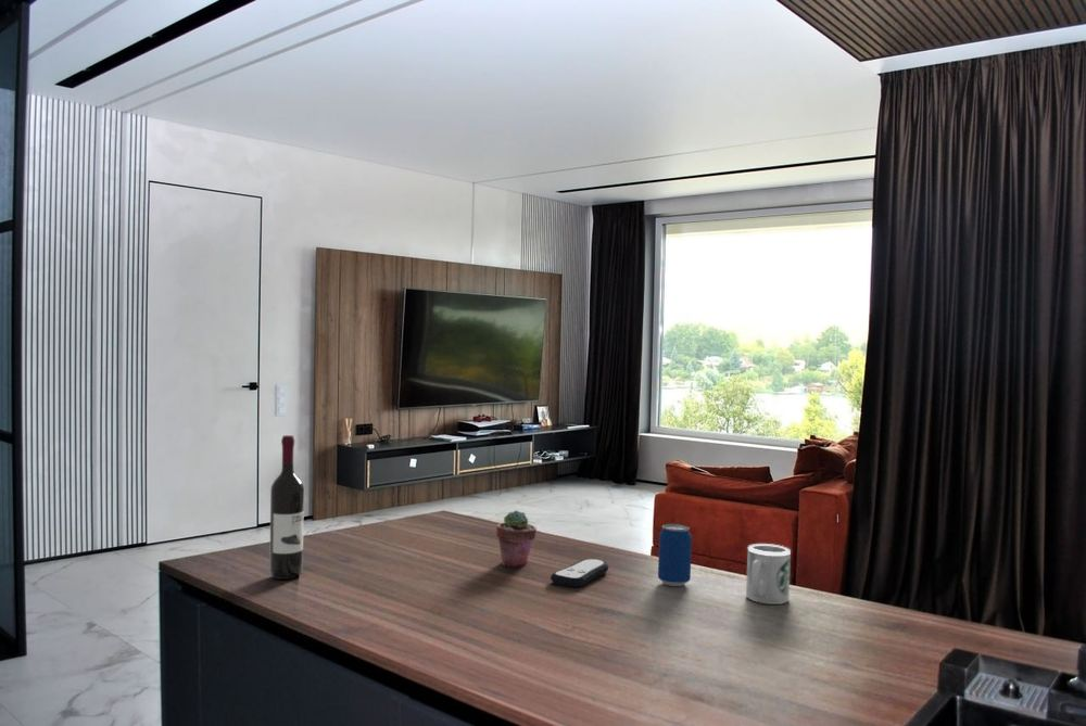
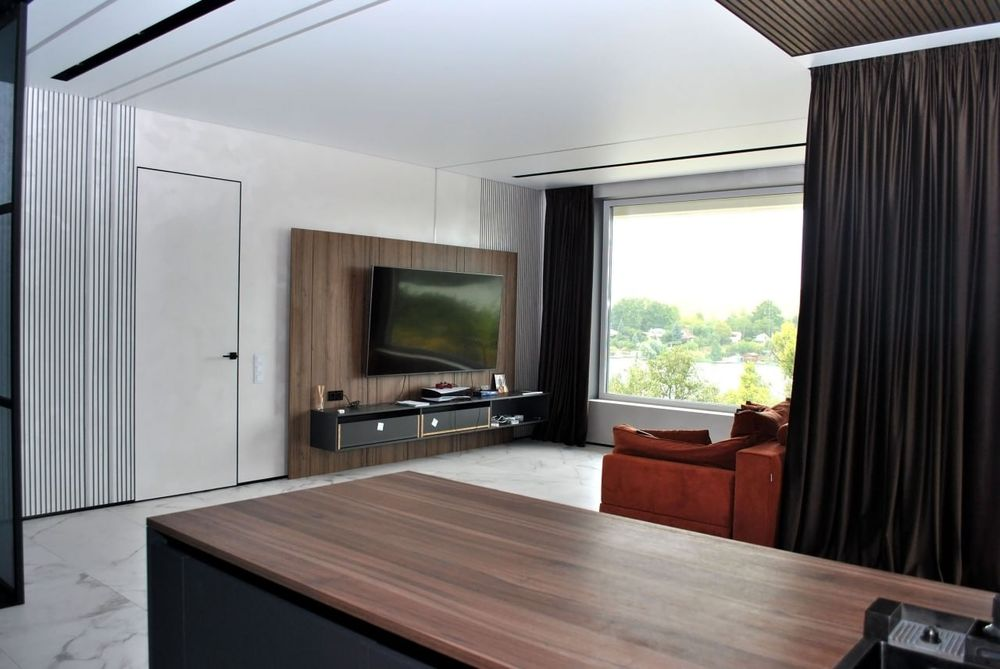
- wine bottle [268,434,305,581]
- mug [745,543,792,606]
- beverage can [657,523,693,587]
- potted succulent [495,509,538,568]
- remote control [550,558,609,588]
